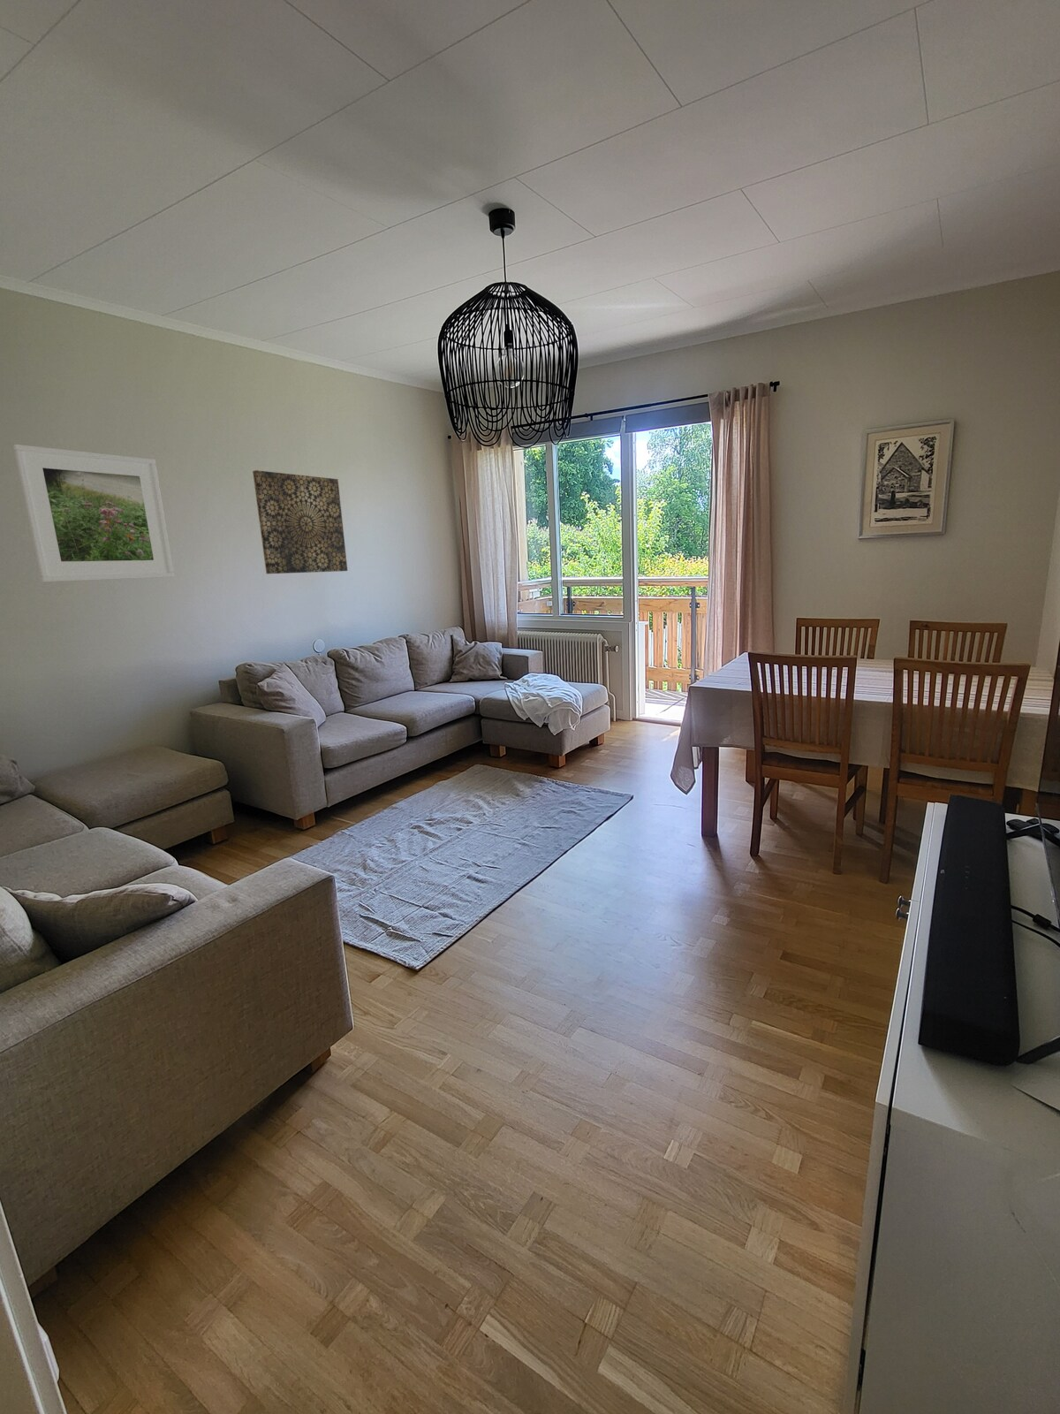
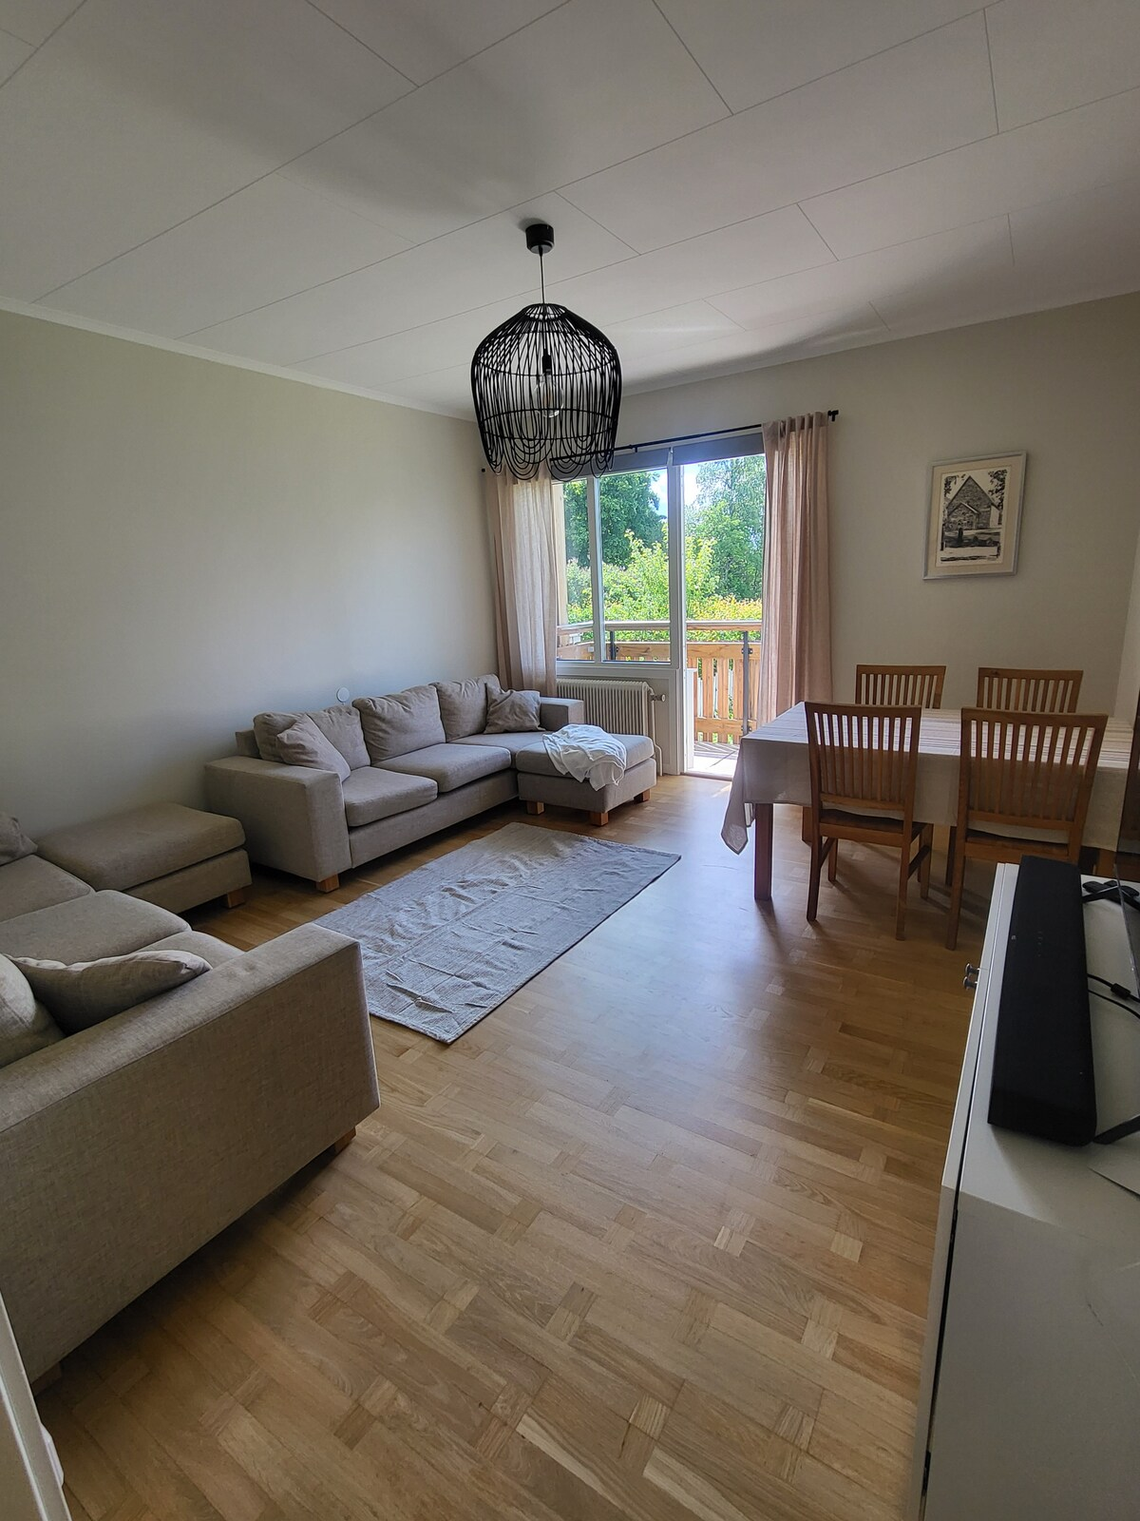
- wall art [252,469,349,575]
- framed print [12,443,175,582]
